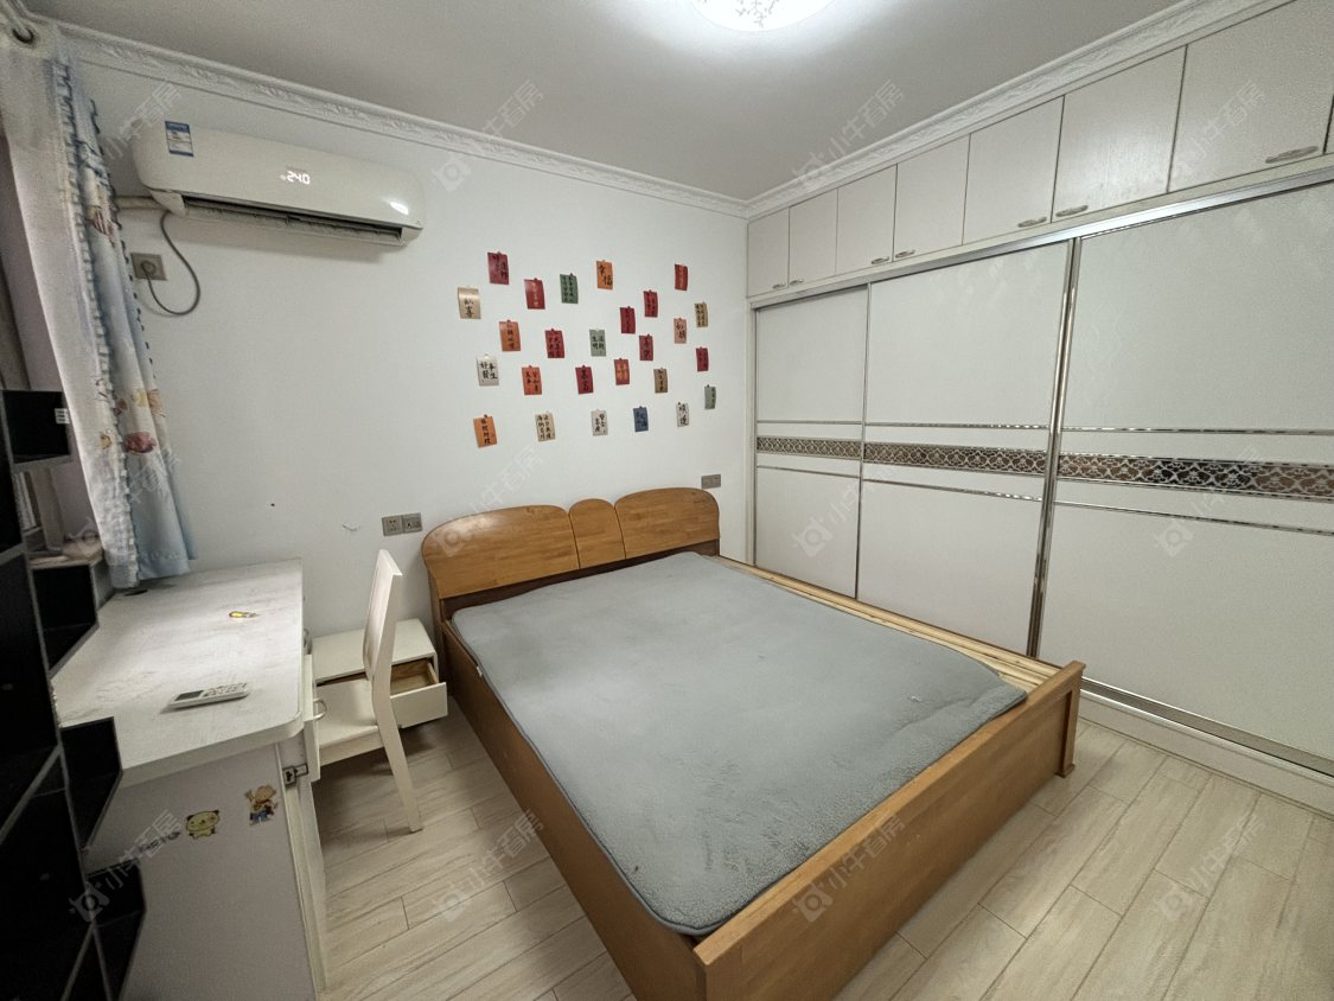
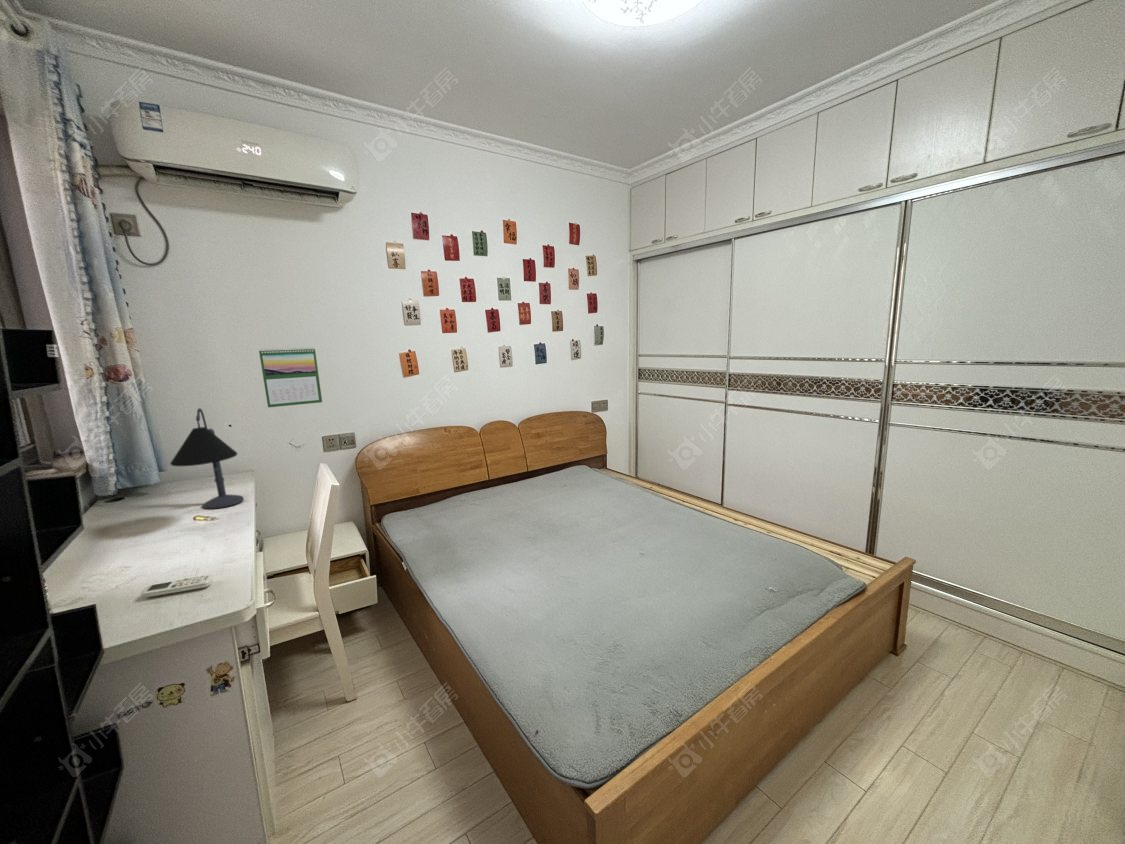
+ calendar [258,346,323,408]
+ desk lamp [169,407,245,510]
